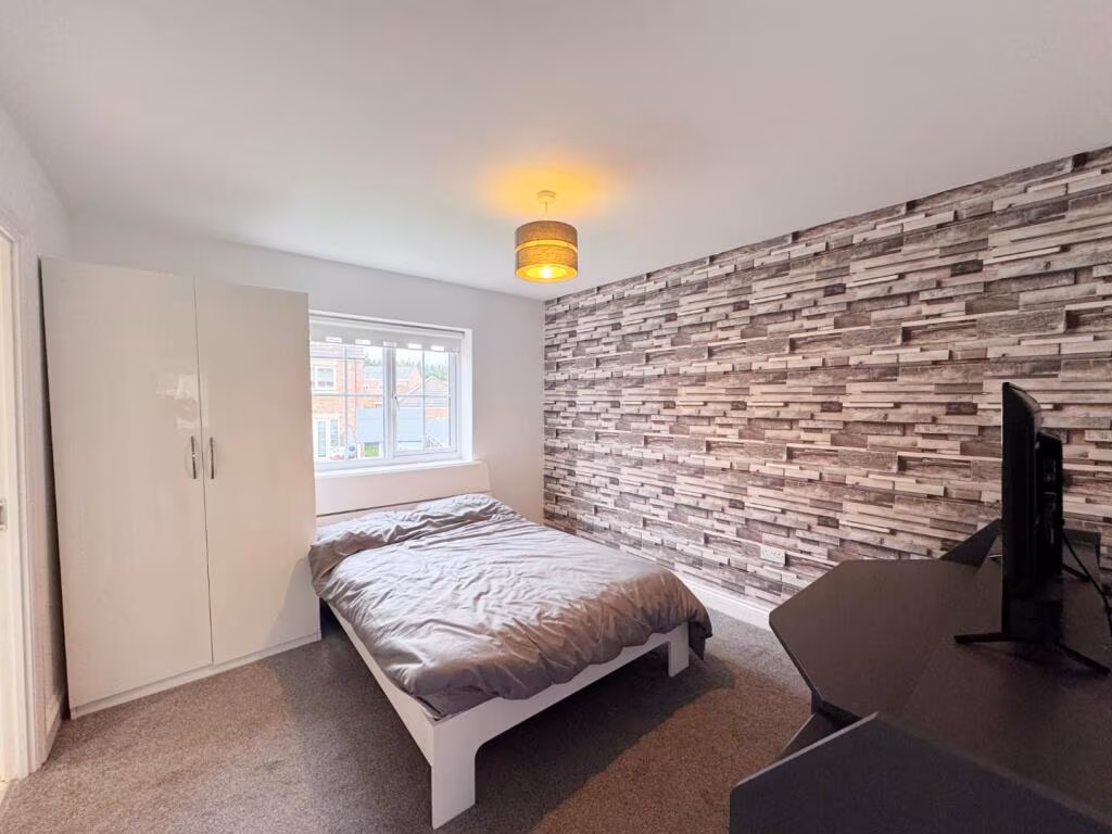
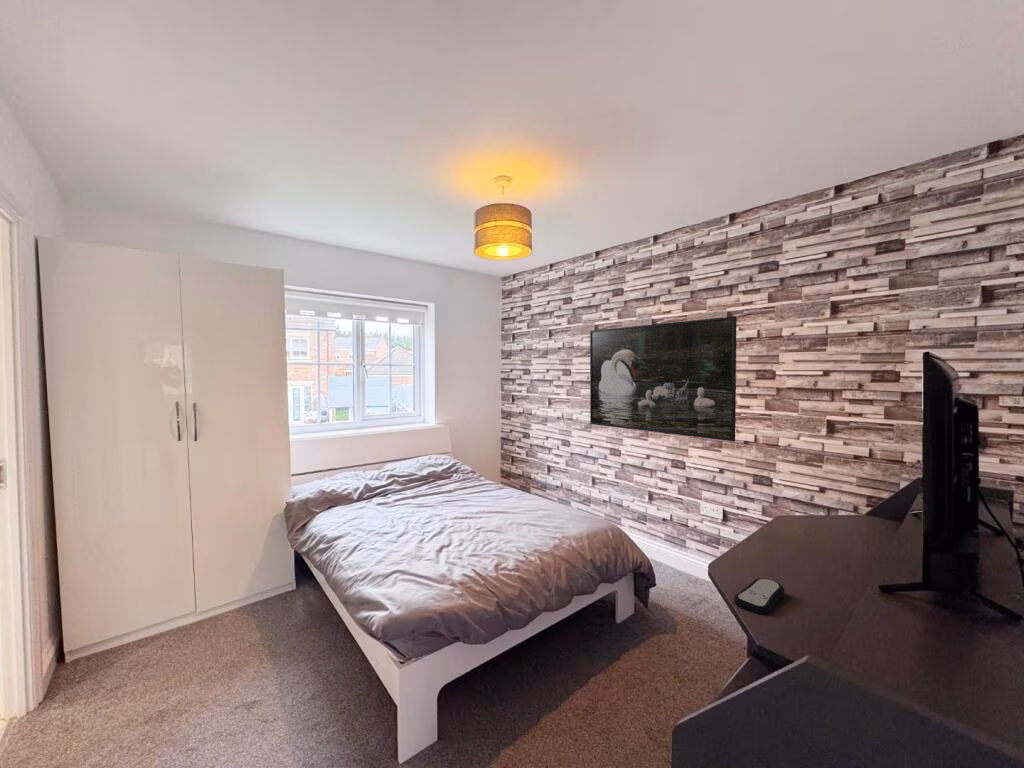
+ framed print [589,315,738,442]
+ remote control [732,577,785,615]
